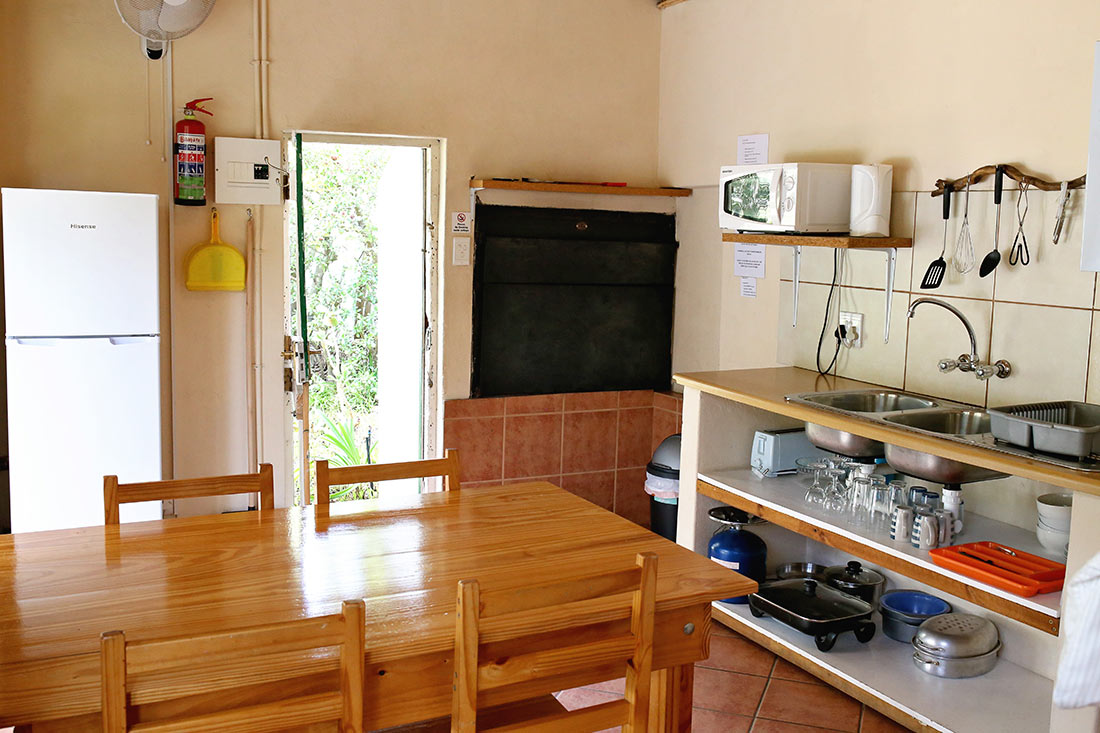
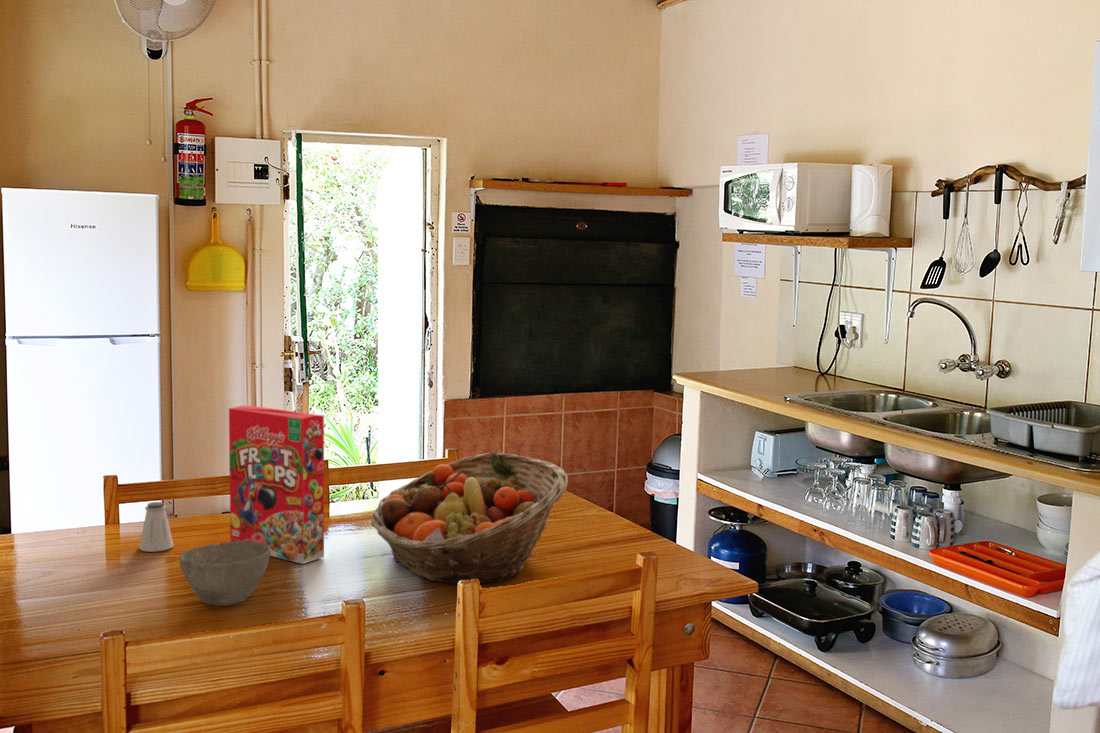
+ bowl [179,541,271,607]
+ cereal box [228,405,325,565]
+ fruit basket [370,452,569,584]
+ saltshaker [138,501,174,553]
